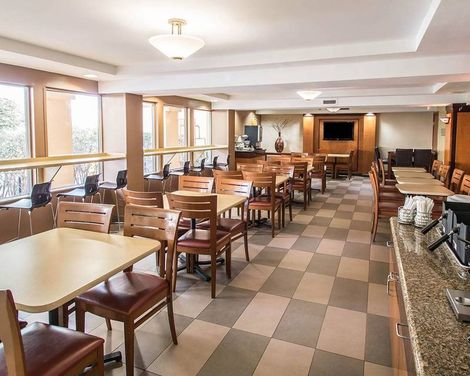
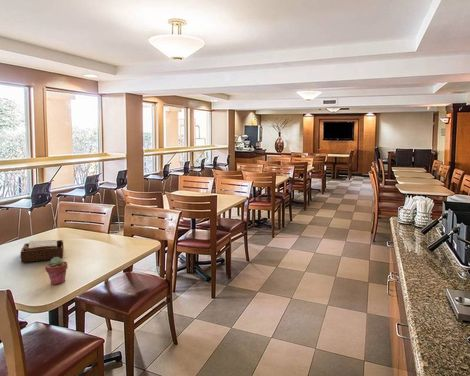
+ potted succulent [44,257,69,286]
+ napkin holder [19,239,65,263]
